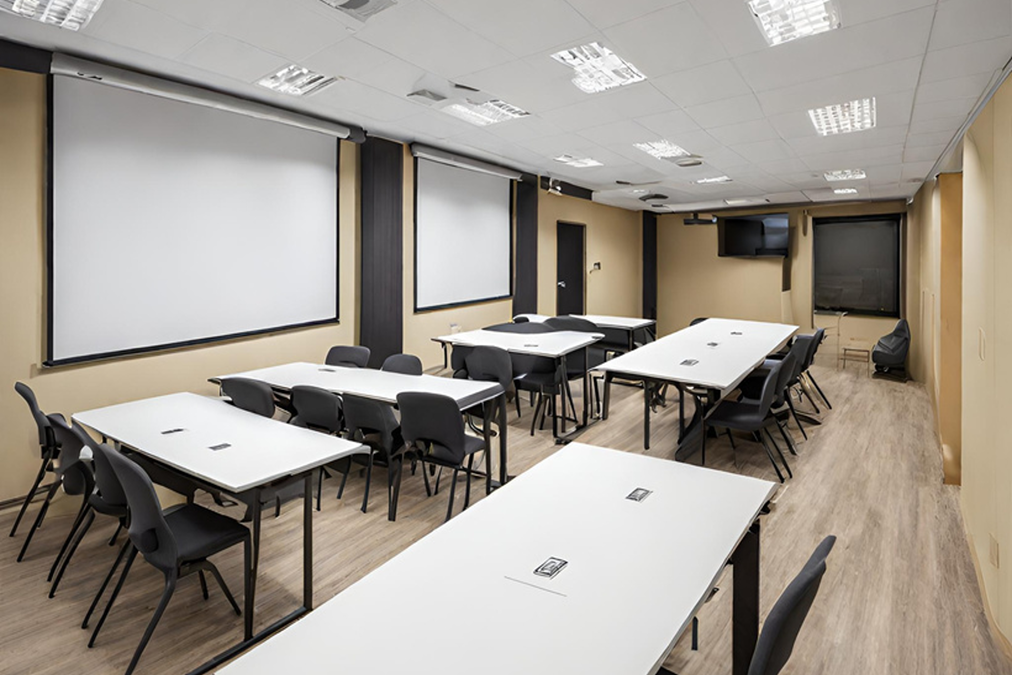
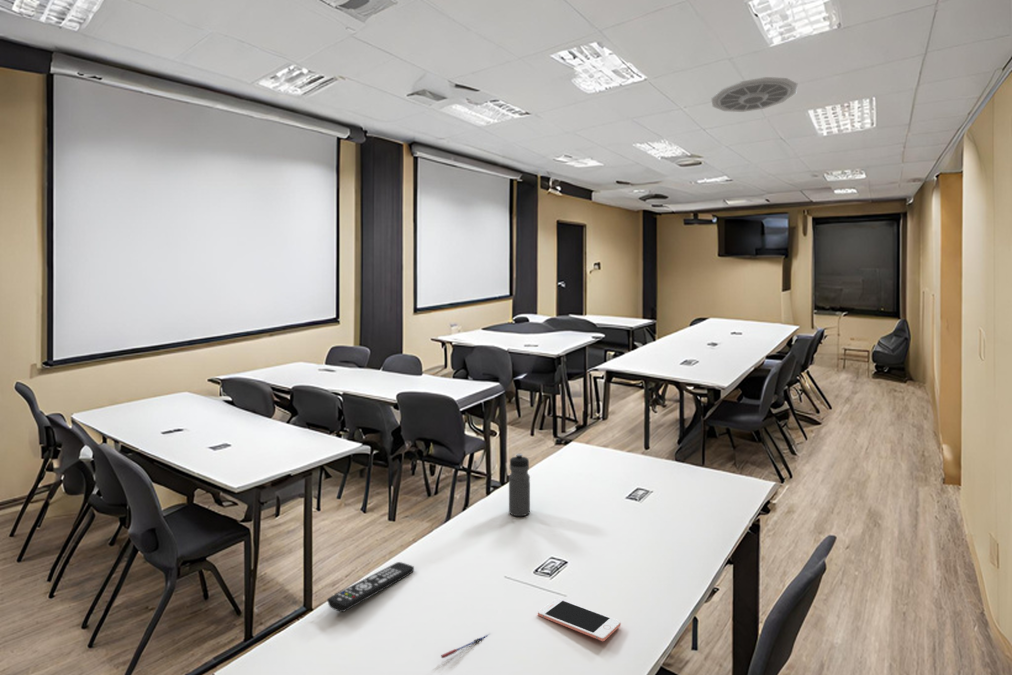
+ cell phone [537,597,622,642]
+ ceiling vent [710,76,799,113]
+ pen [440,634,489,659]
+ remote control [326,561,415,613]
+ water bottle [508,453,531,517]
